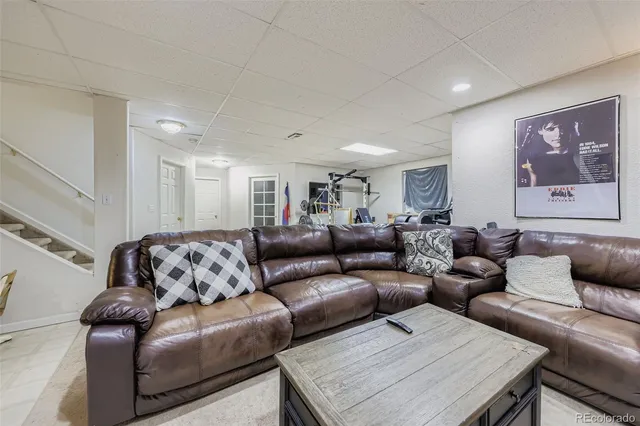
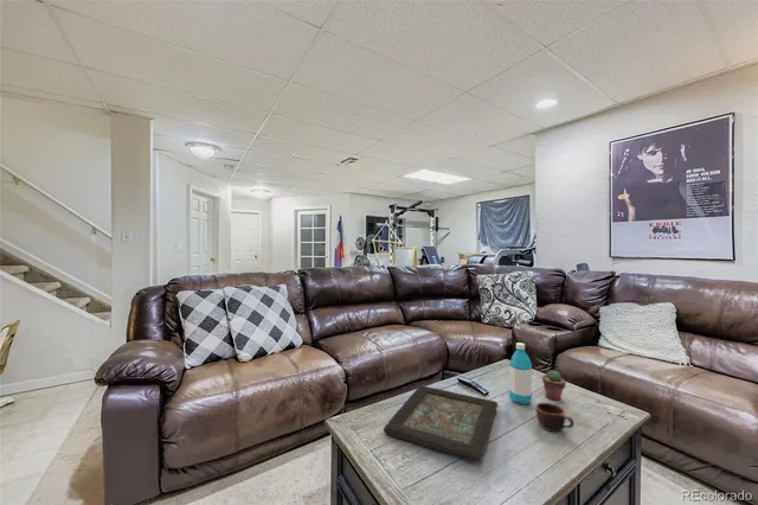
+ water bottle [508,341,533,405]
+ decorative tray [383,384,499,462]
+ mug [534,402,576,433]
+ potted succulent [541,369,567,402]
